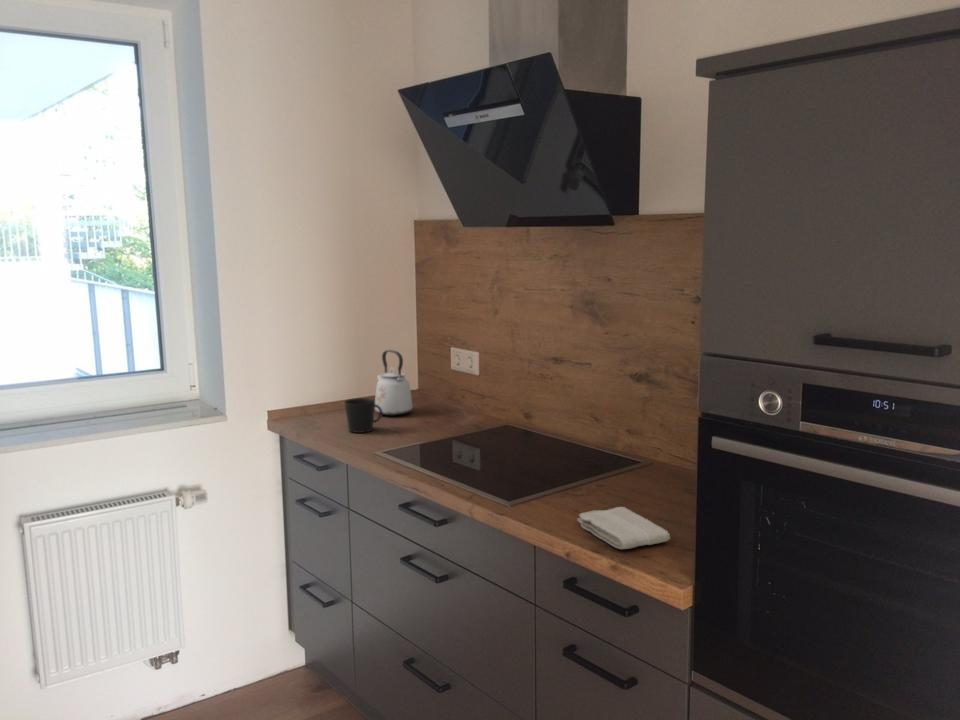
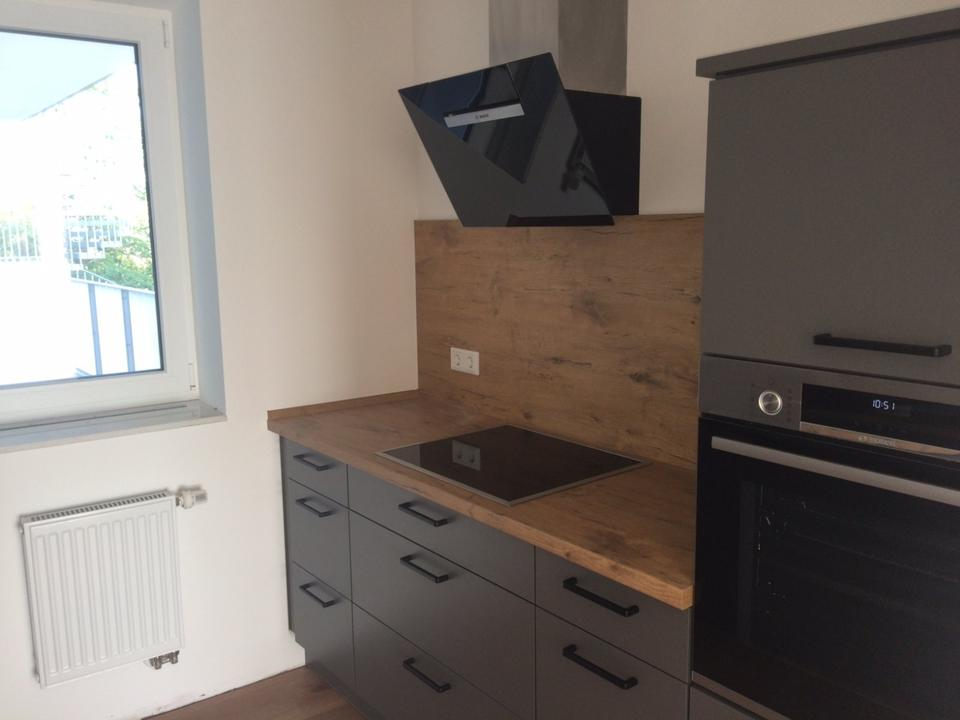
- cup [344,397,383,434]
- washcloth [576,506,671,550]
- kettle [374,349,414,417]
